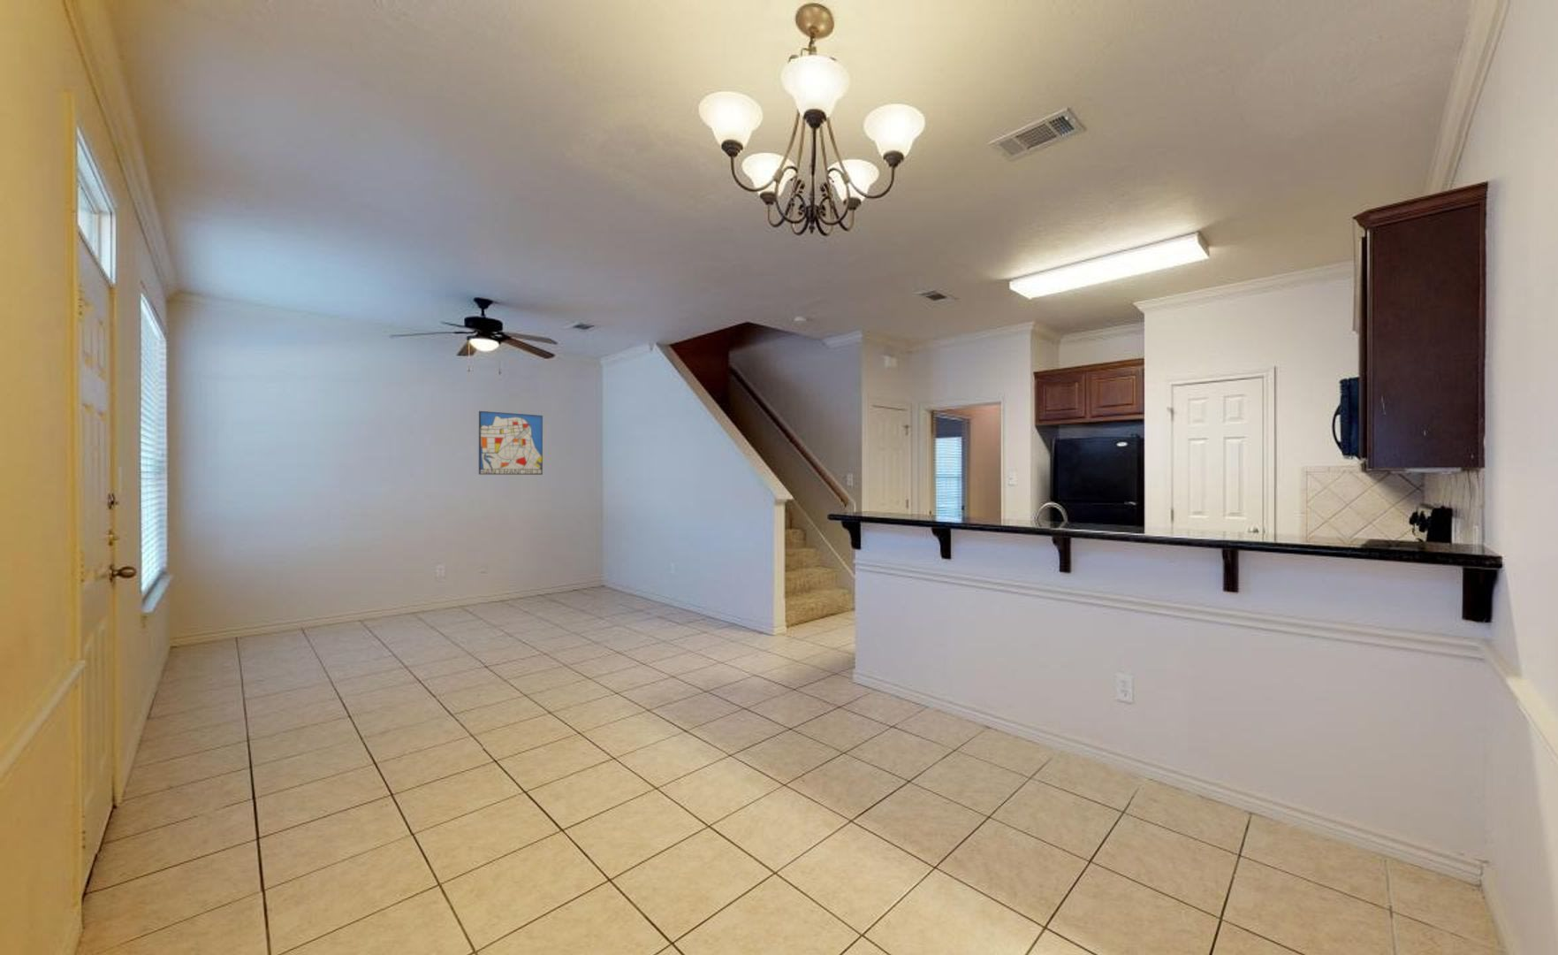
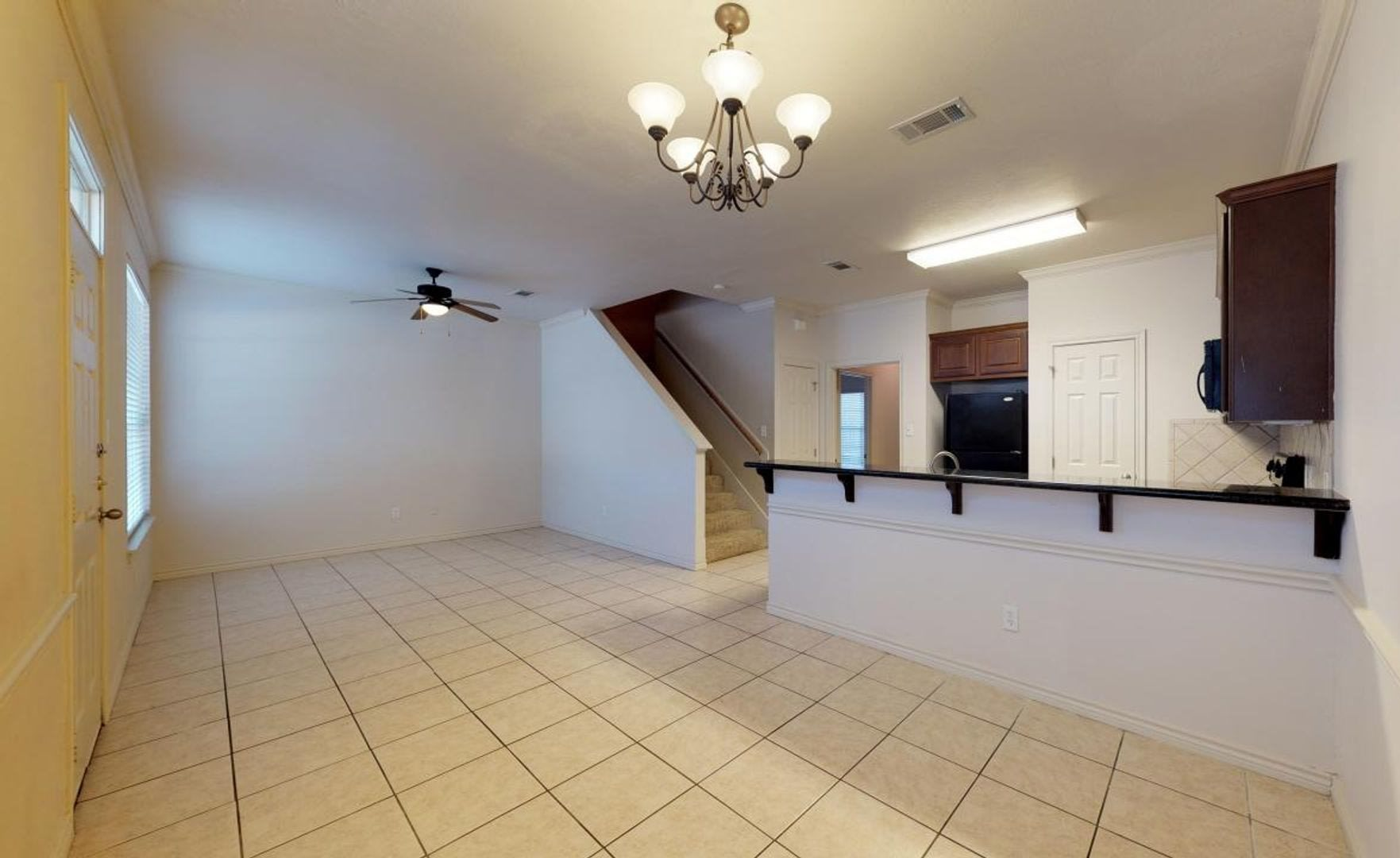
- wall art [479,411,543,475]
